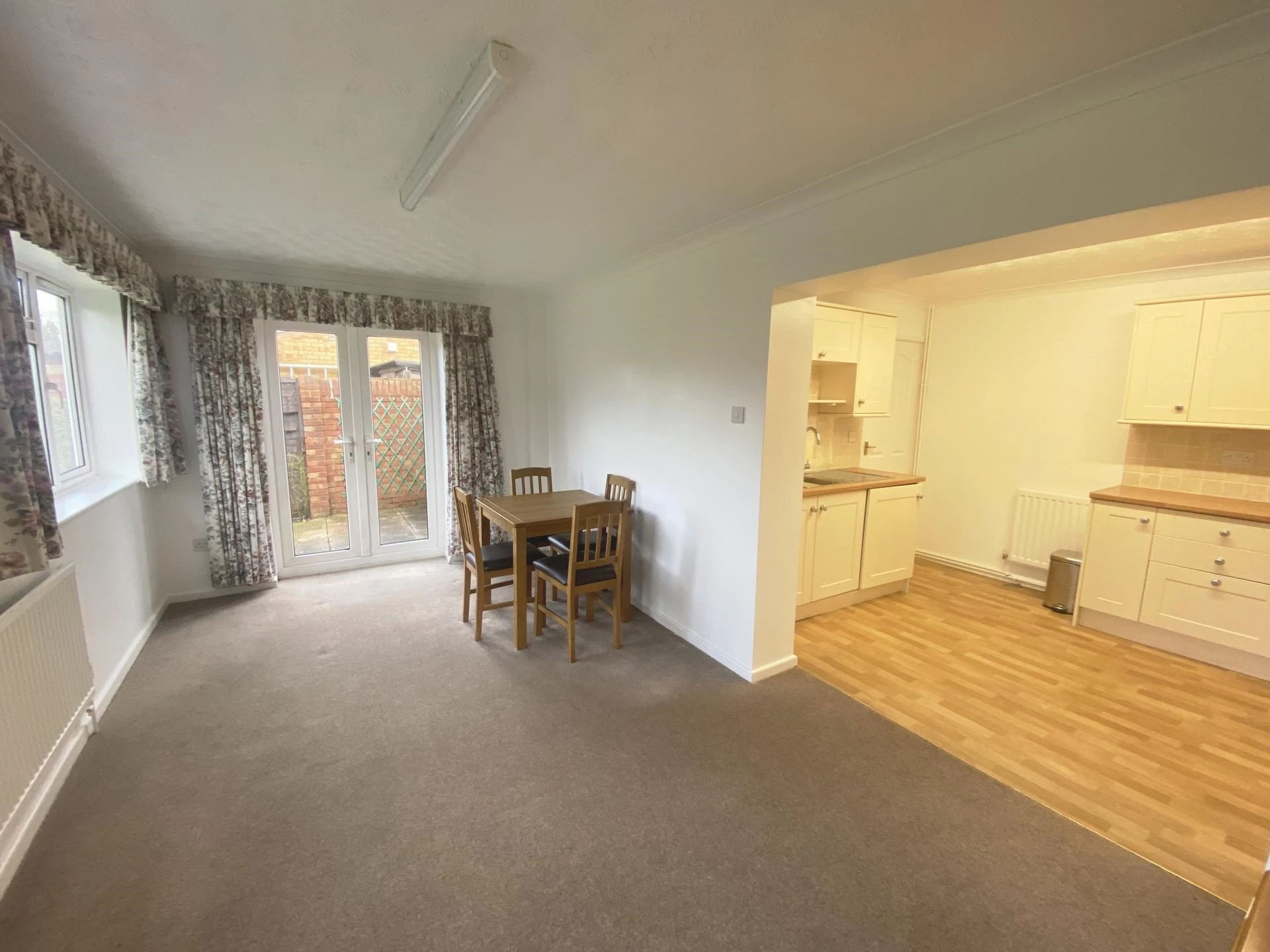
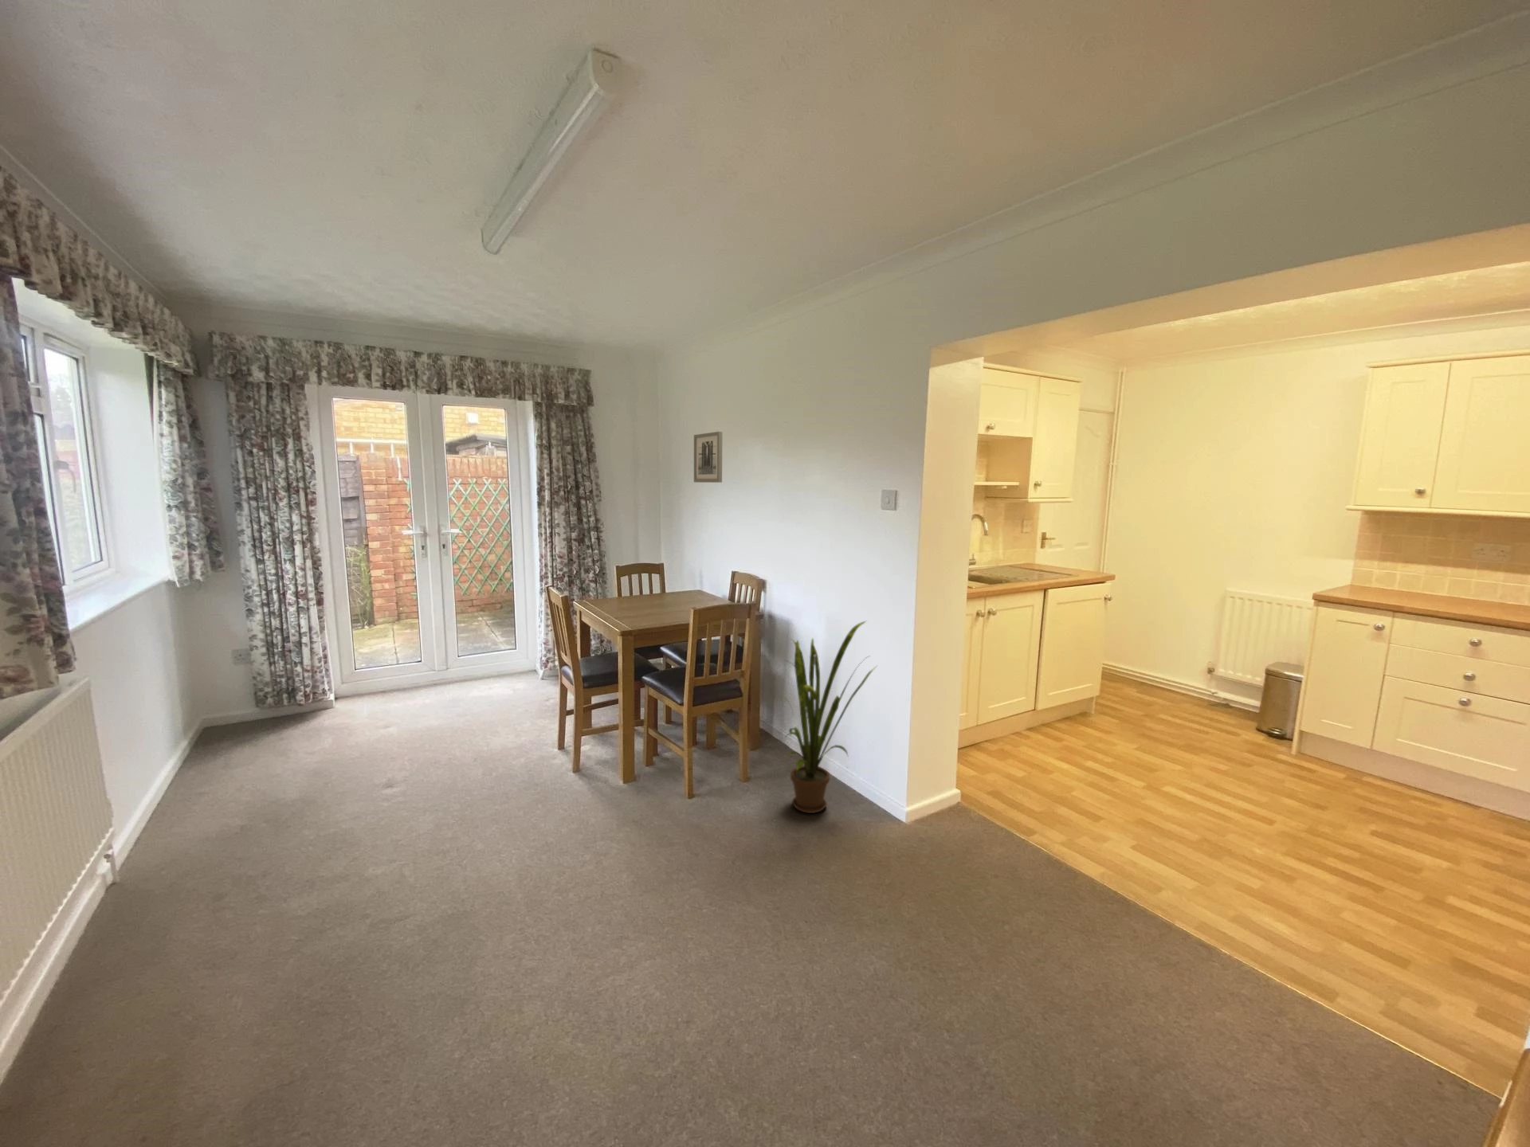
+ house plant [781,620,877,814]
+ wall art [693,431,724,483]
